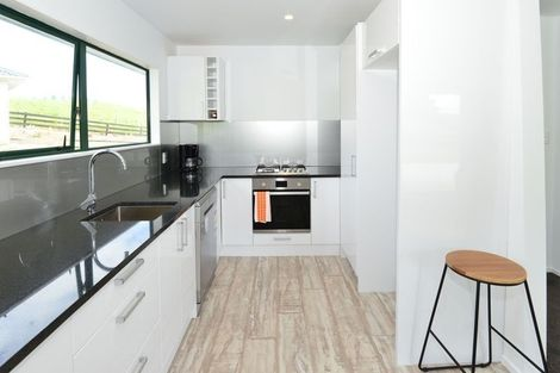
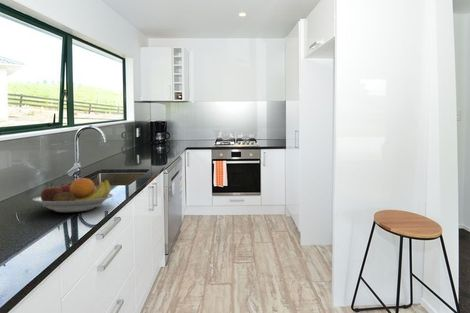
+ fruit bowl [32,177,114,213]
